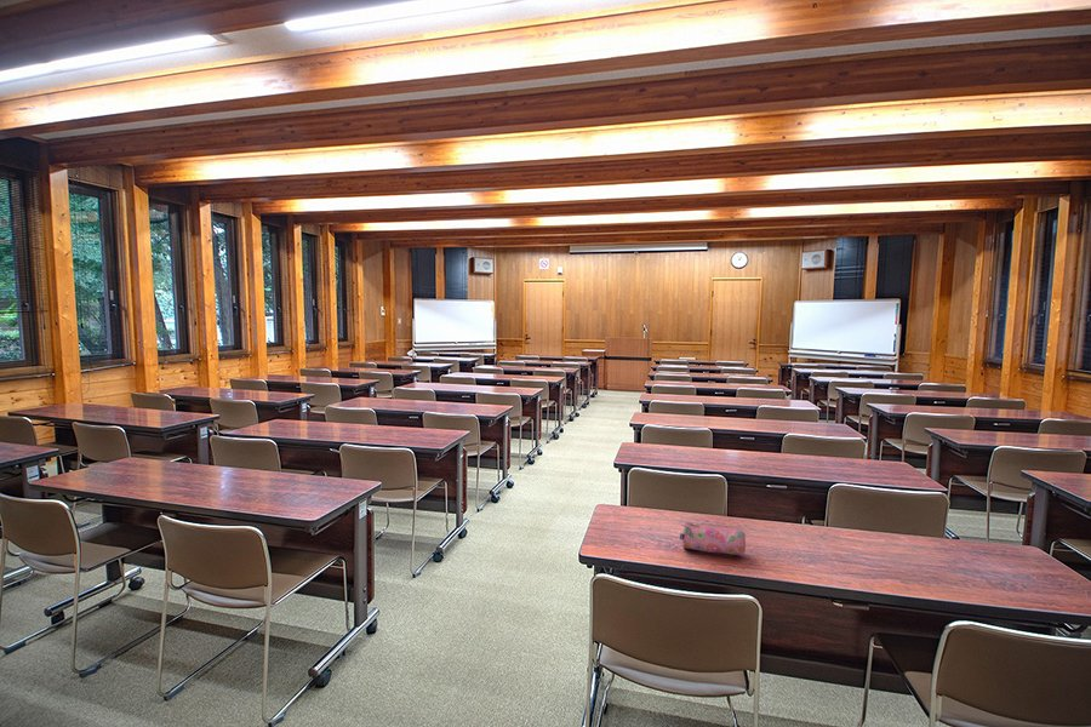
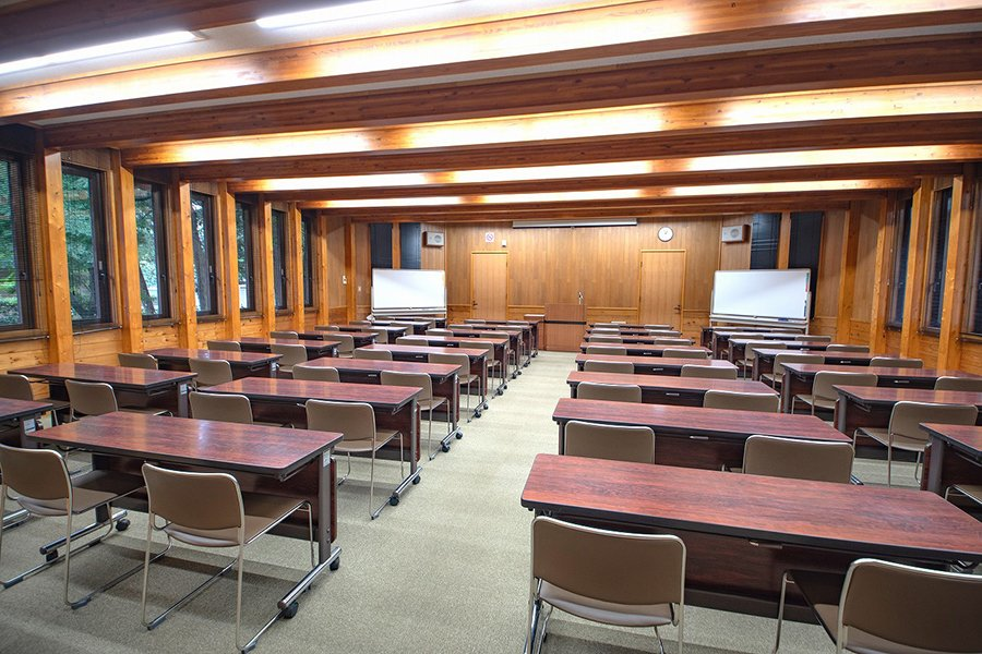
- pencil case [679,521,747,557]
